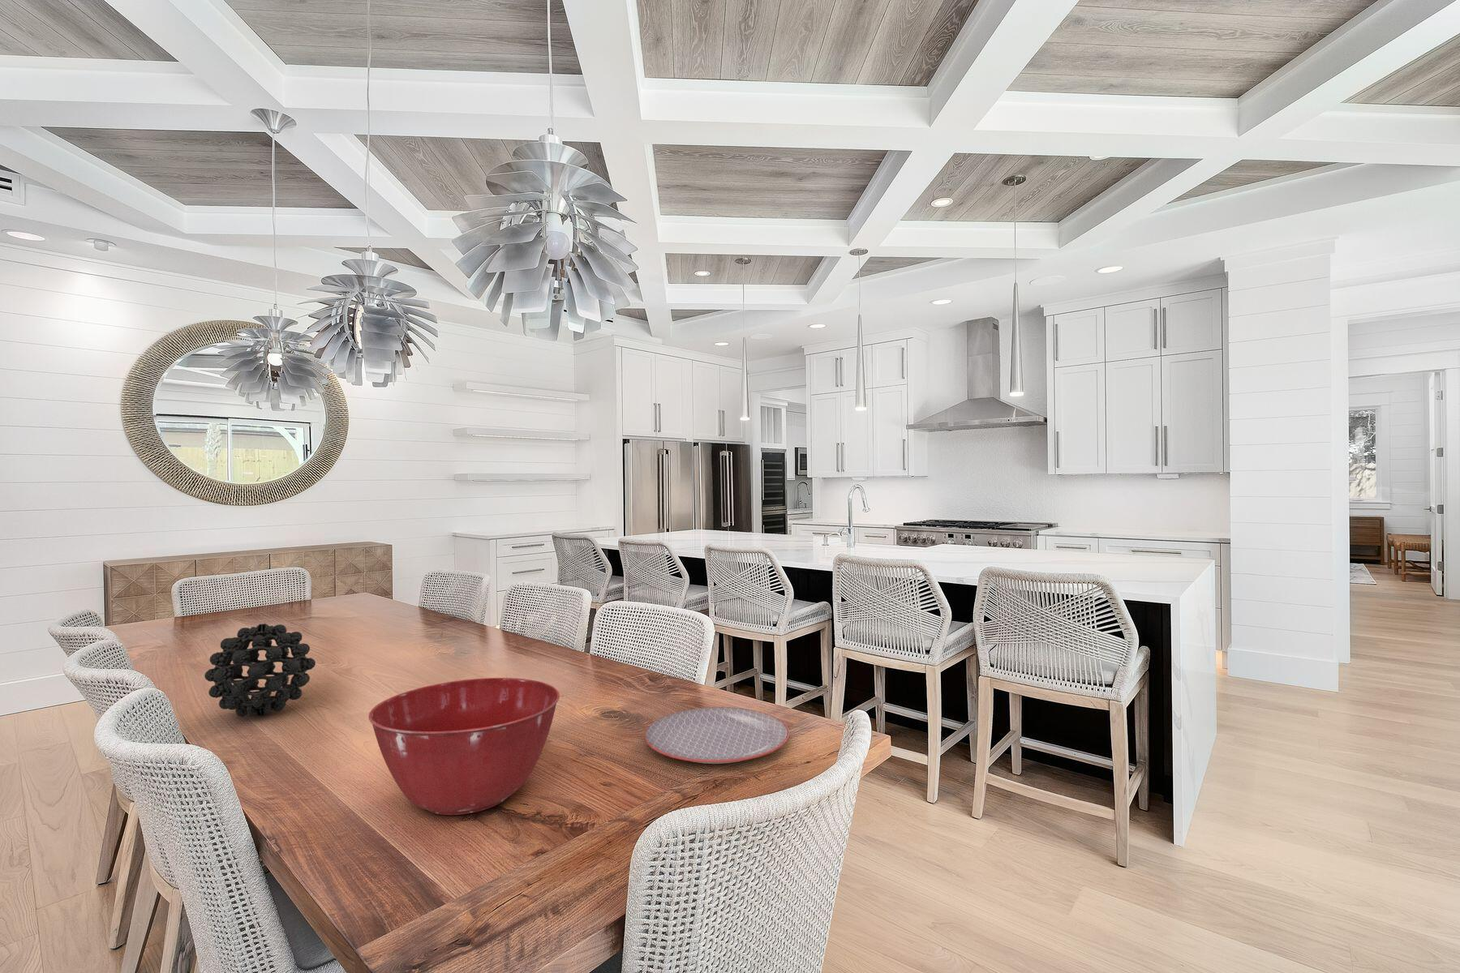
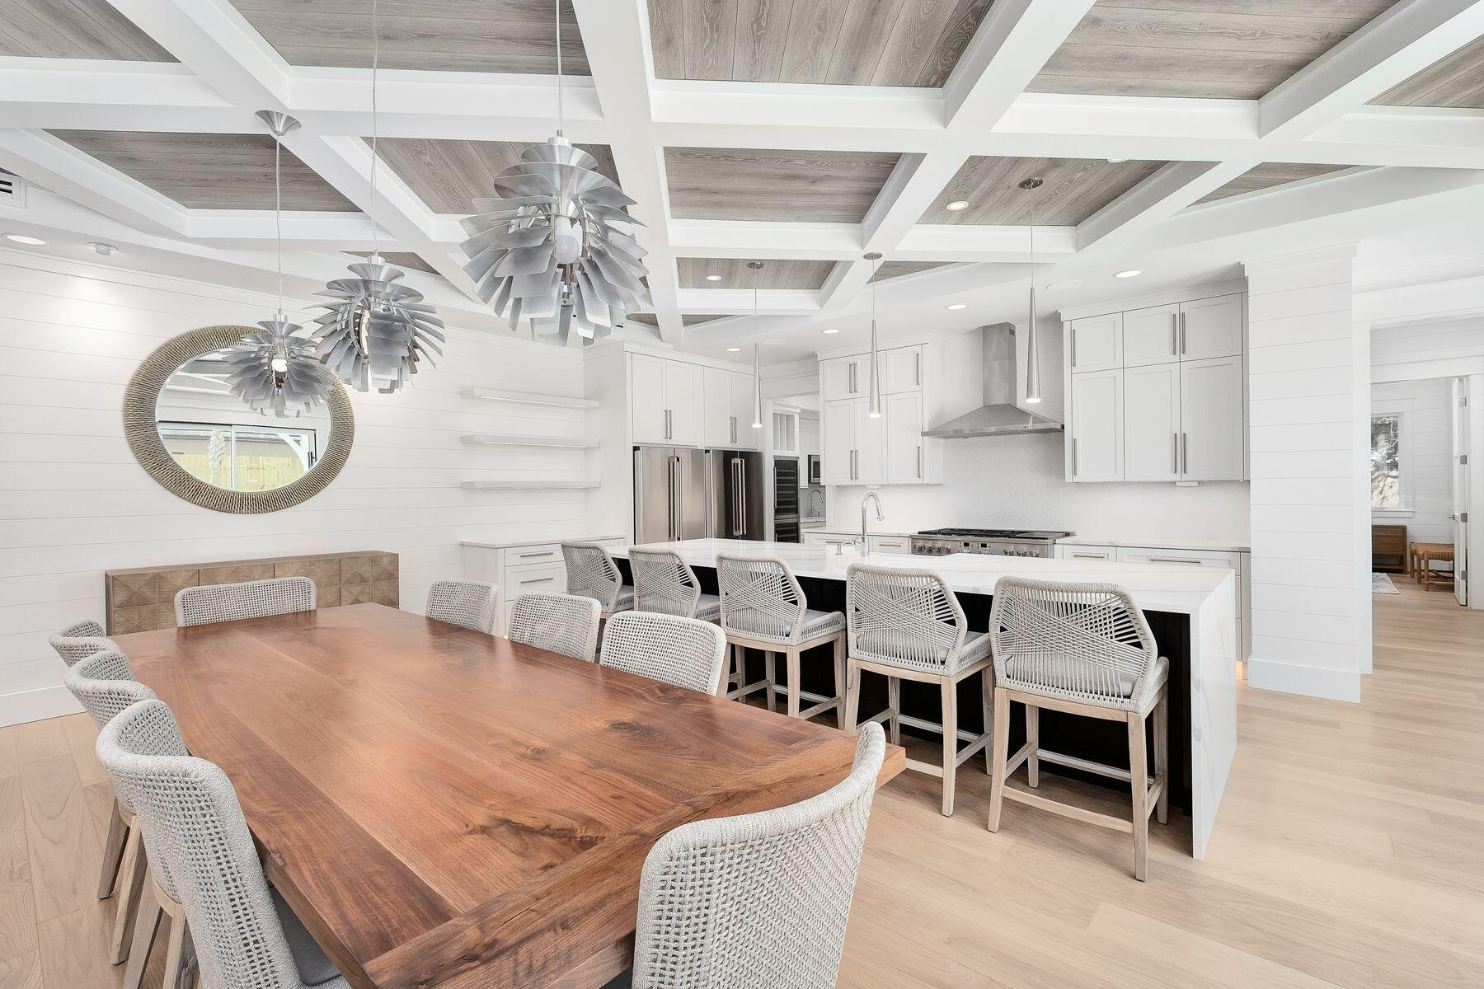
- decorative ball [203,622,316,718]
- plate [644,706,790,764]
- mixing bowl [367,677,561,816]
